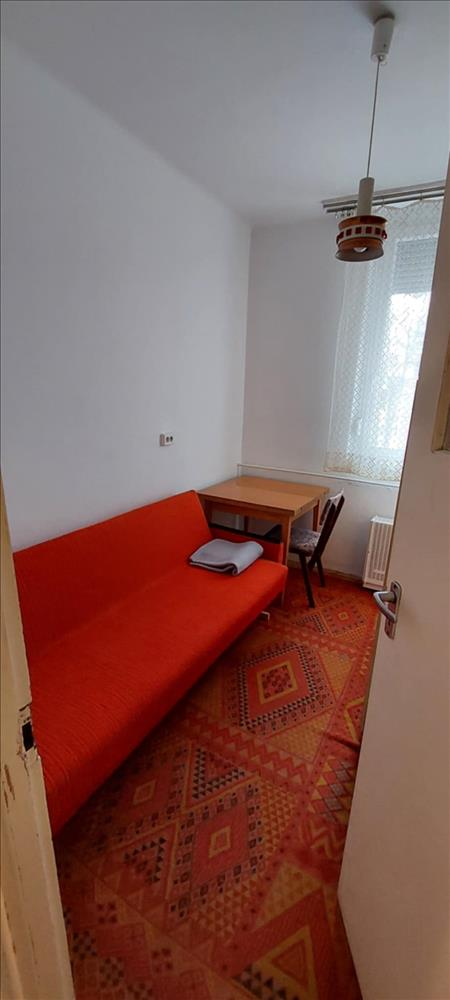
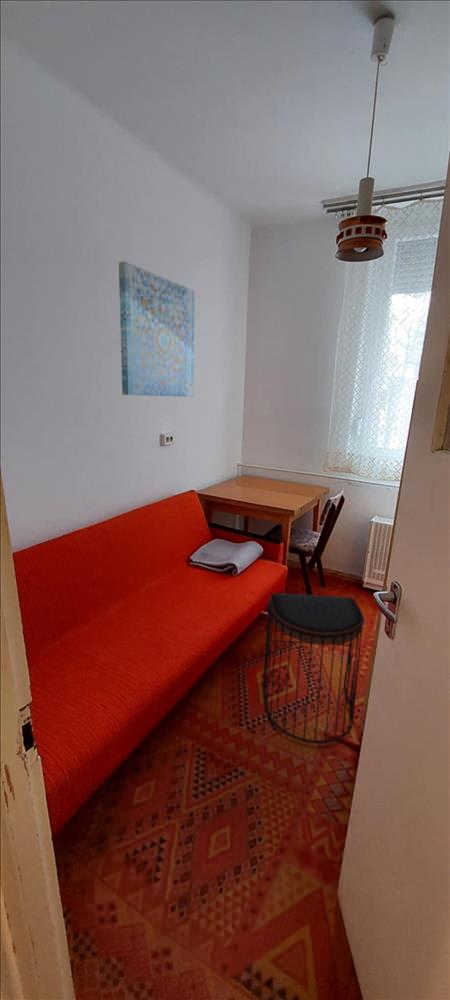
+ stool [262,592,365,744]
+ wall art [118,260,195,397]
